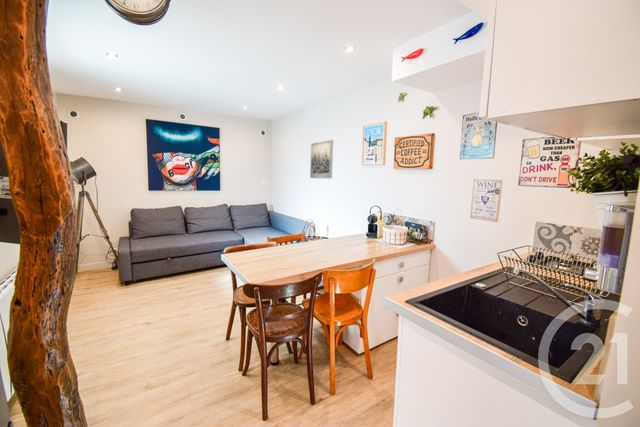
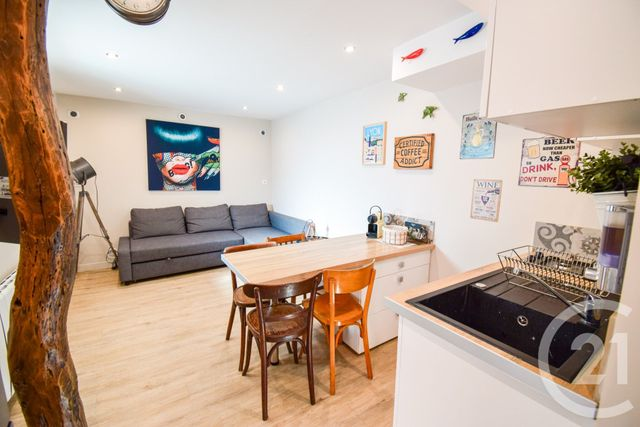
- wall art [309,139,334,179]
